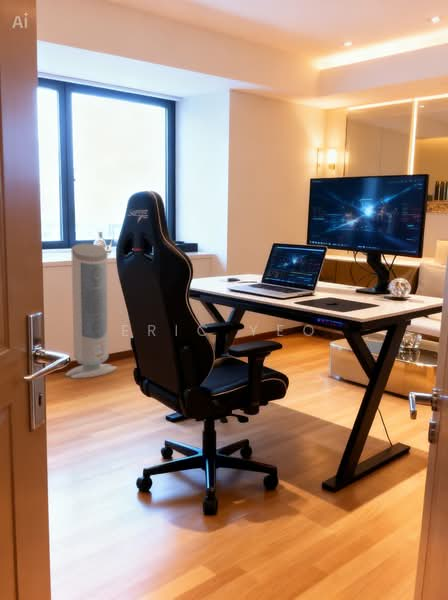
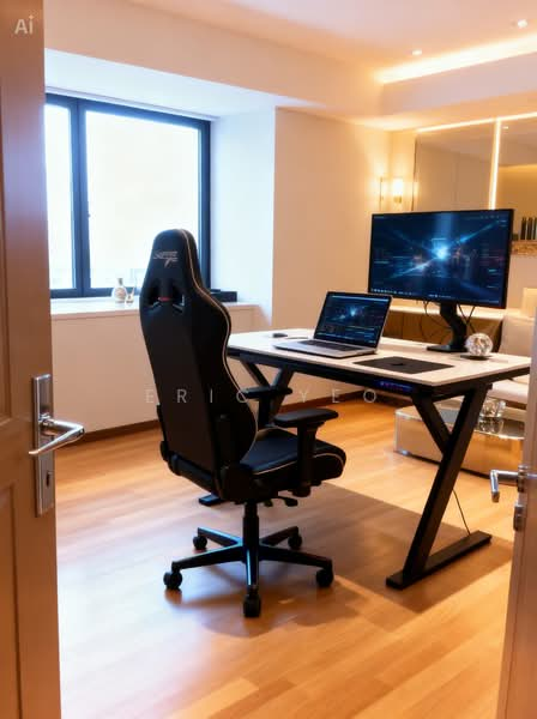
- air purifier [64,242,118,380]
